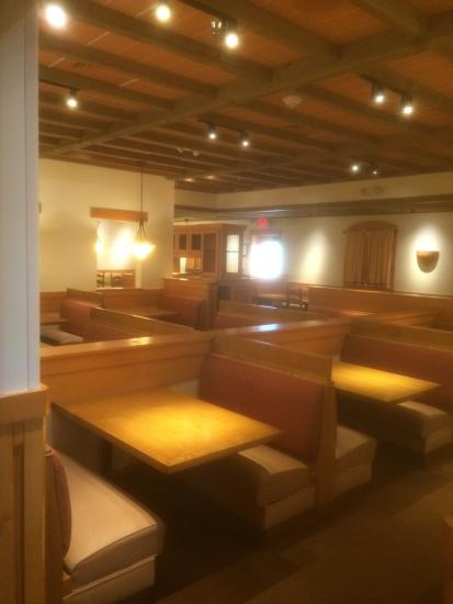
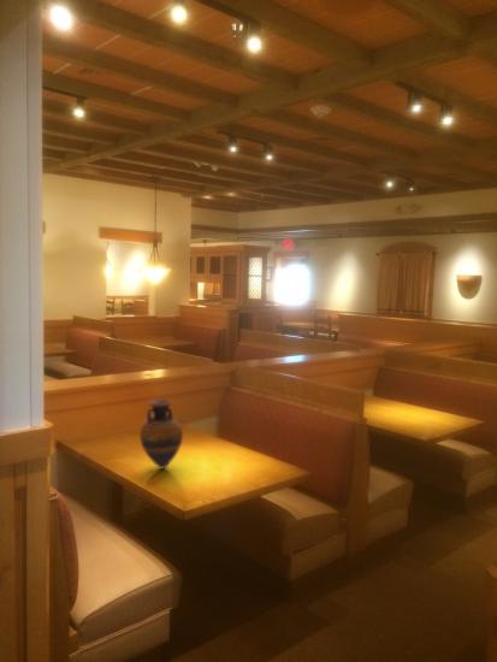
+ vase [138,398,184,471]
